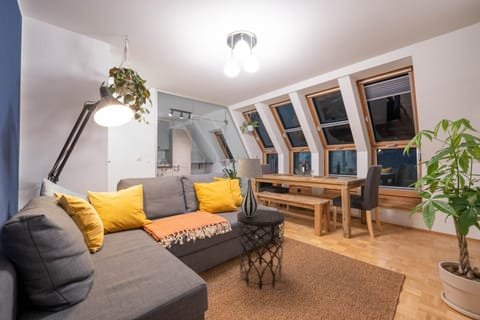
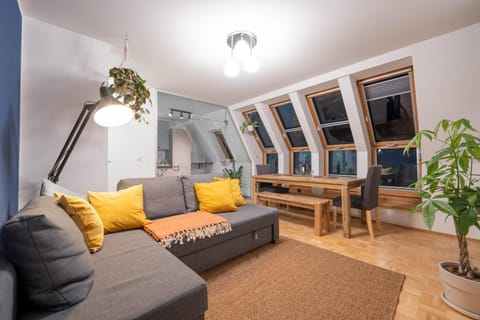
- table lamp [235,158,264,216]
- side table [236,208,286,291]
